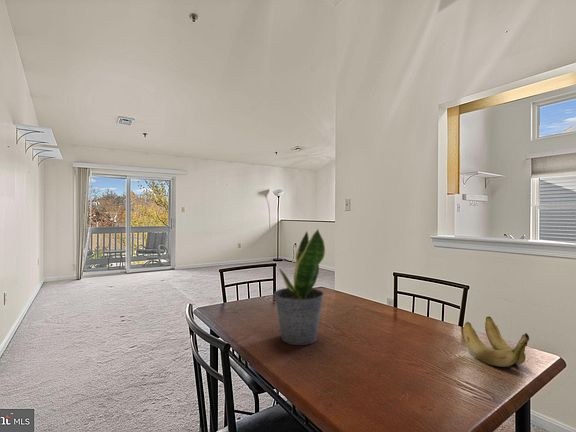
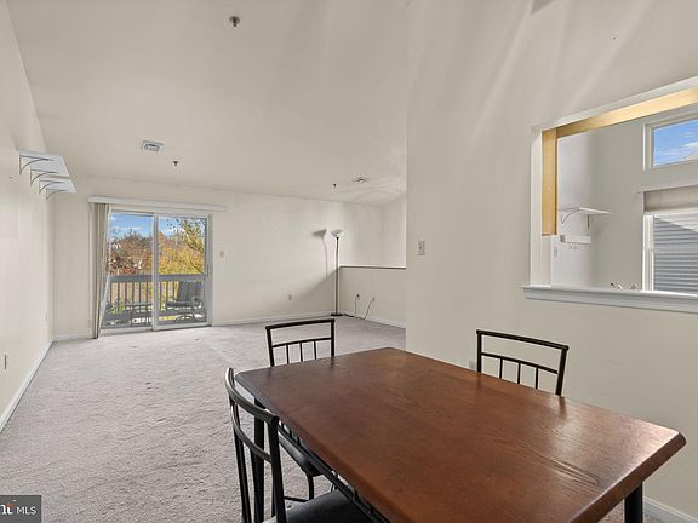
- potted plant [273,228,326,346]
- banana [462,315,530,368]
